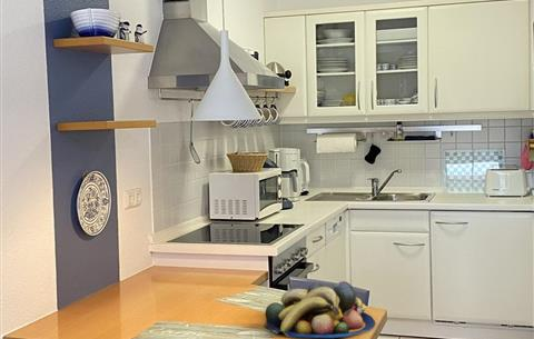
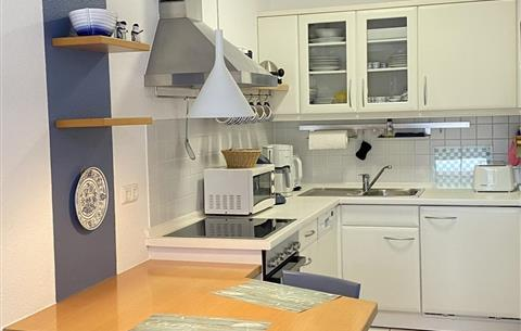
- fruit bowl [263,280,376,339]
